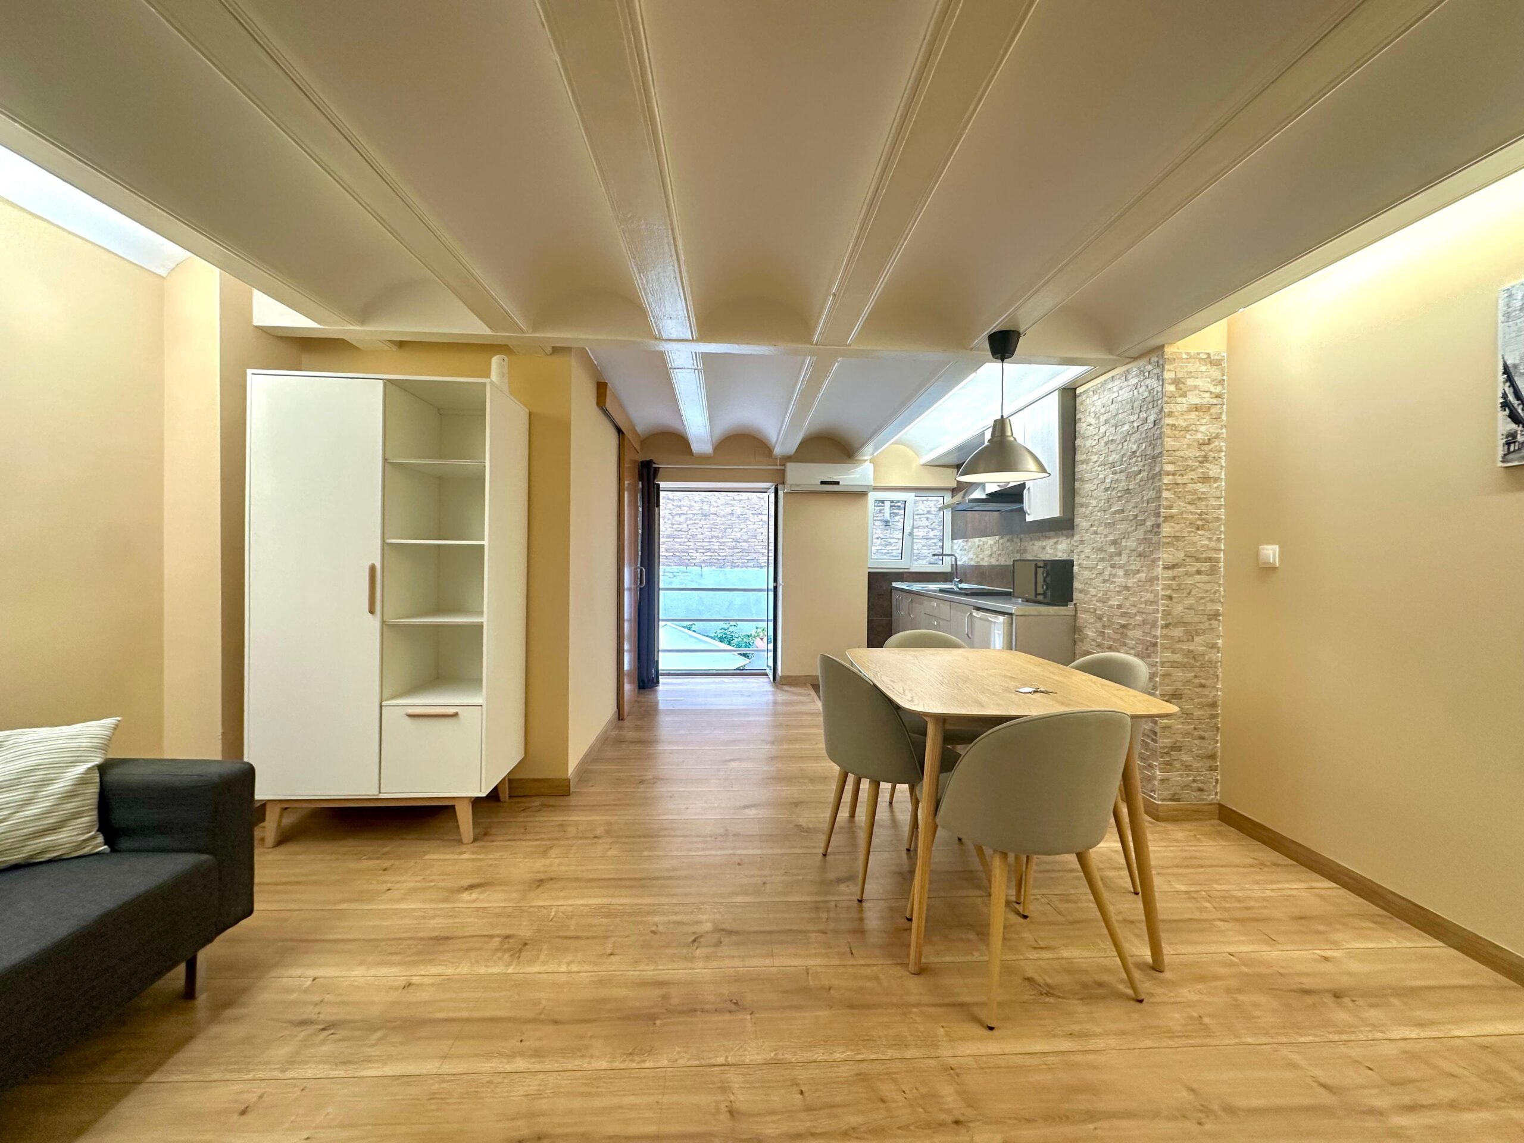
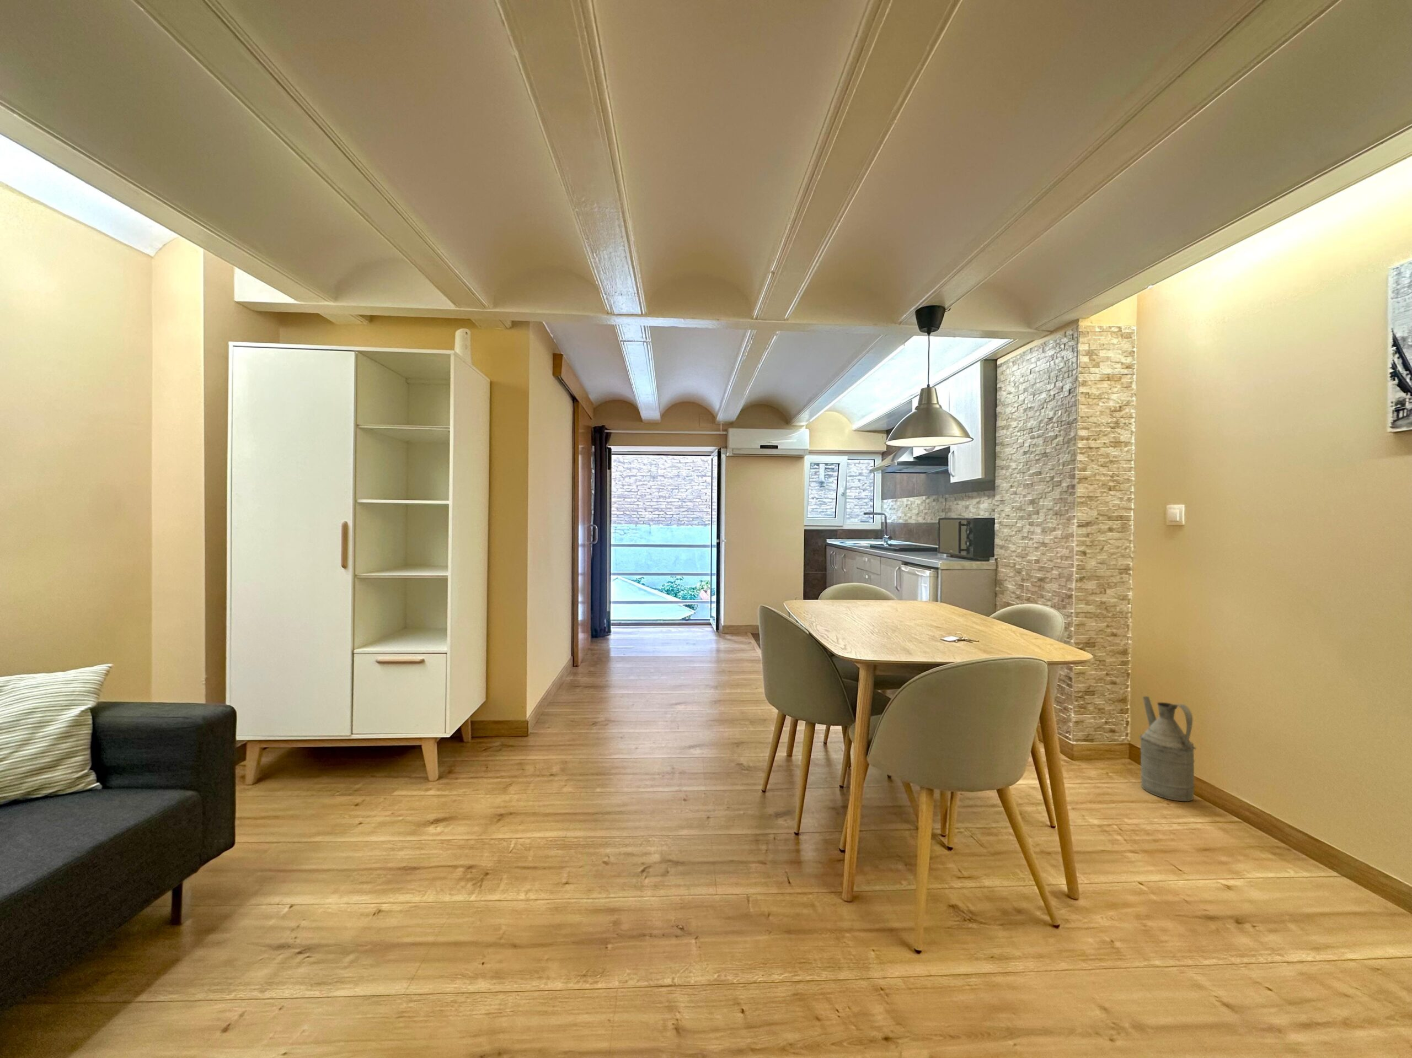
+ watering can [1138,696,1197,801]
